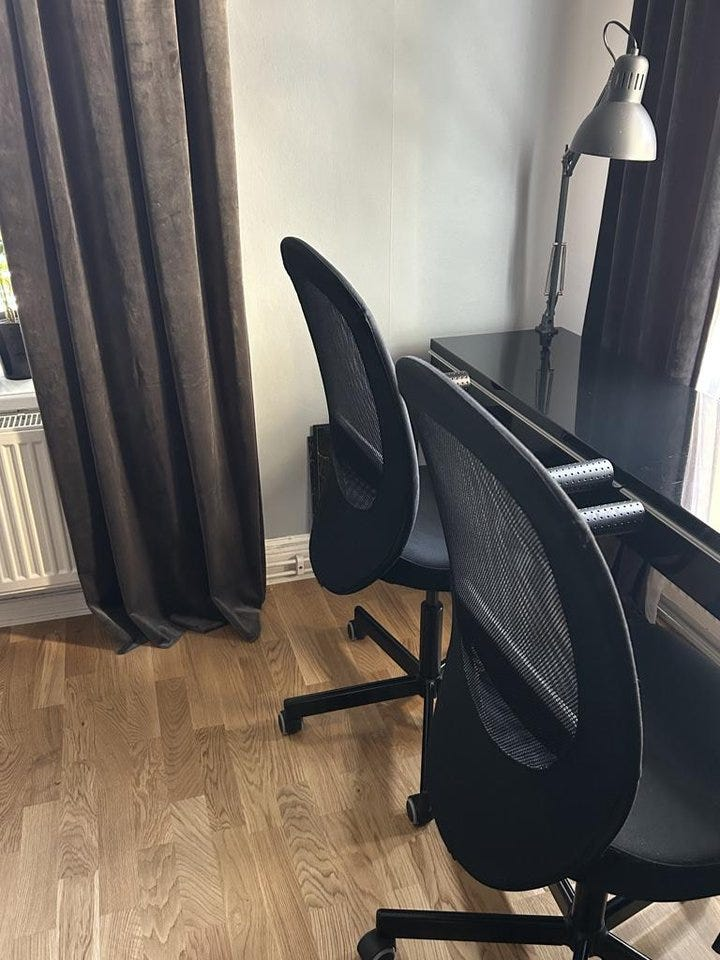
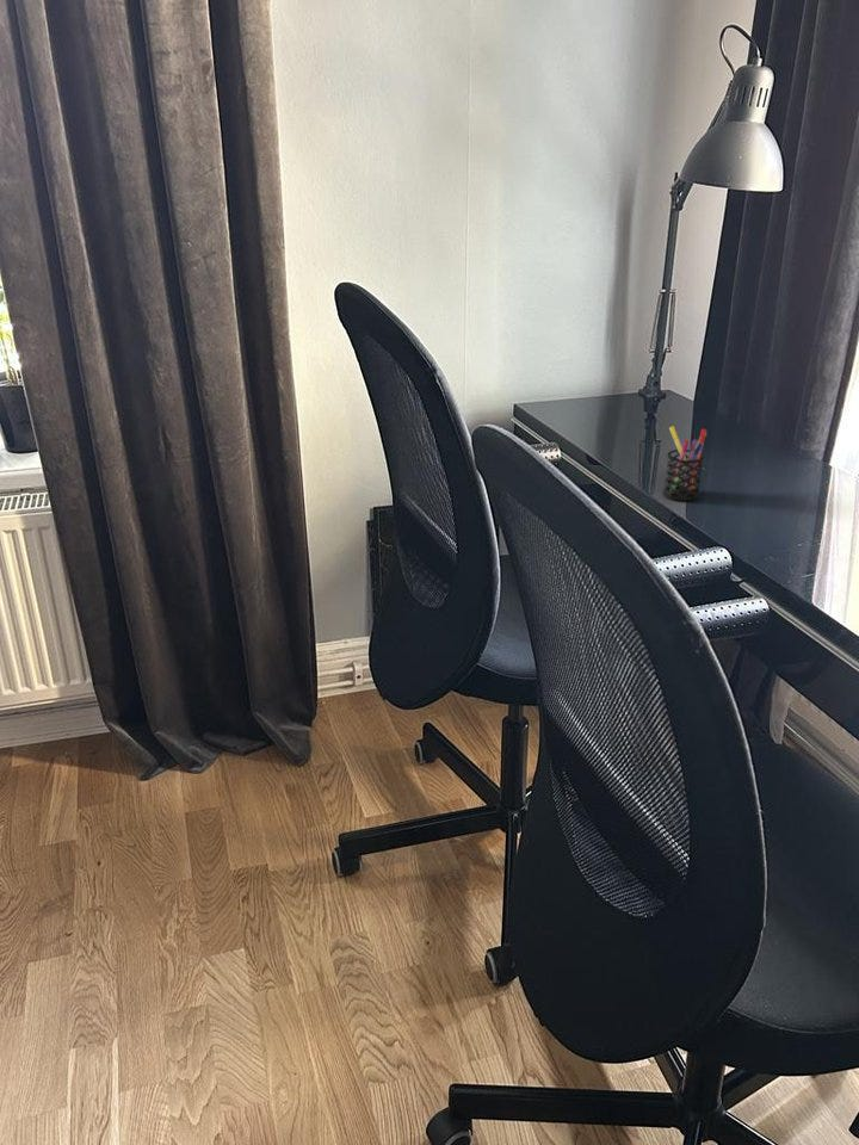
+ pen holder [662,425,709,502]
